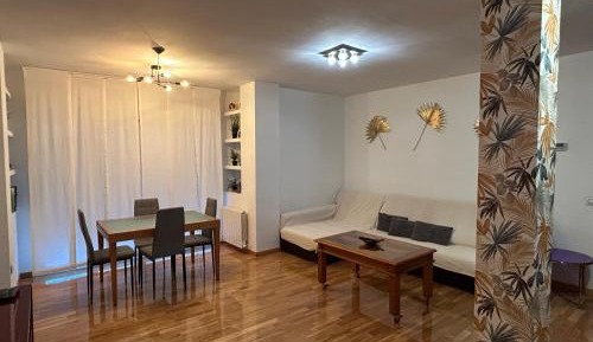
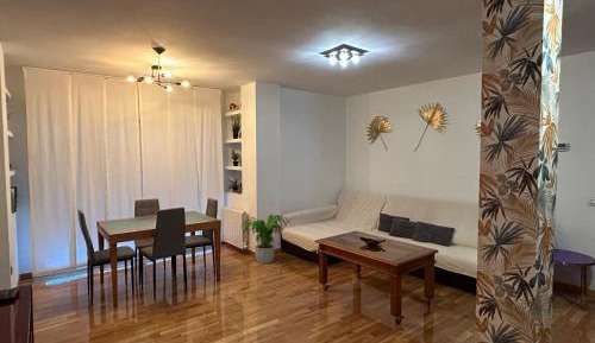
+ potted plant [239,214,292,265]
